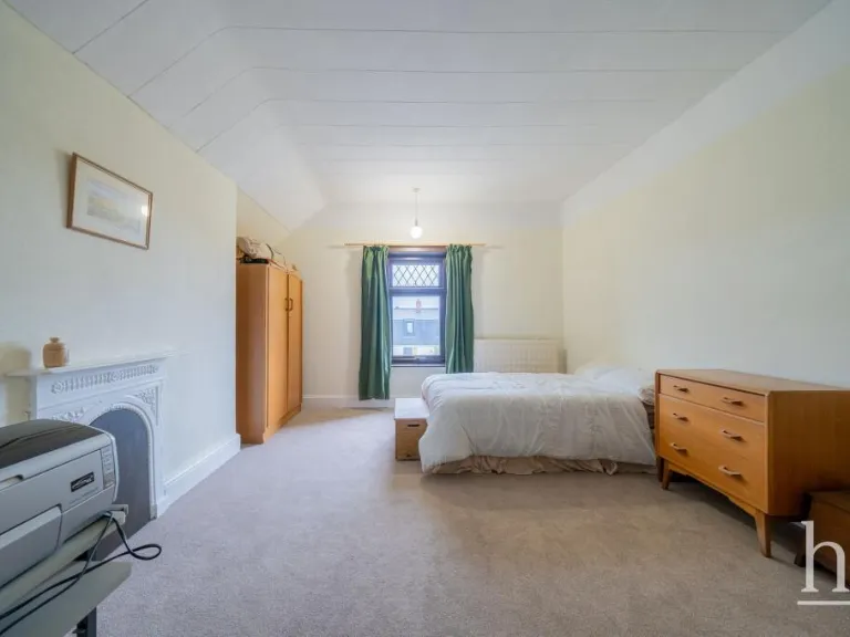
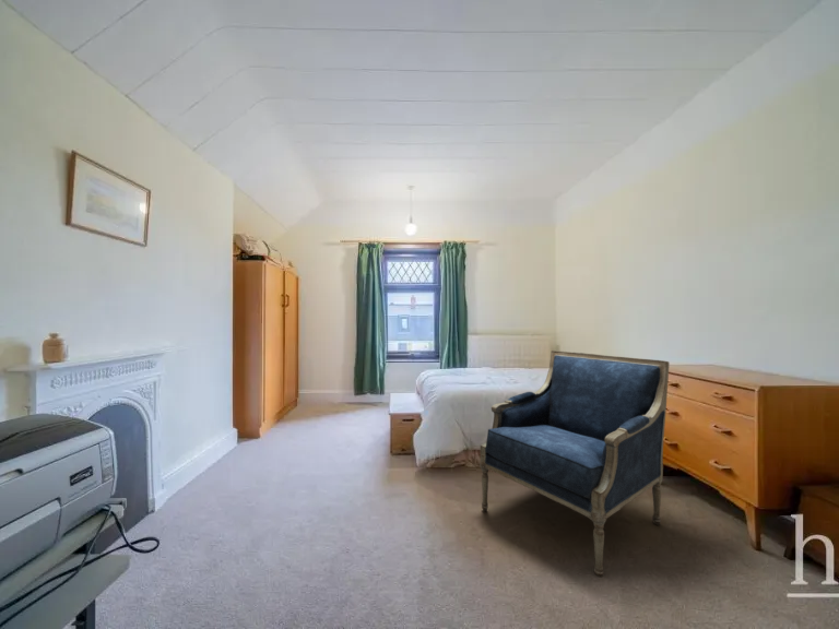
+ armchair [478,349,671,578]
